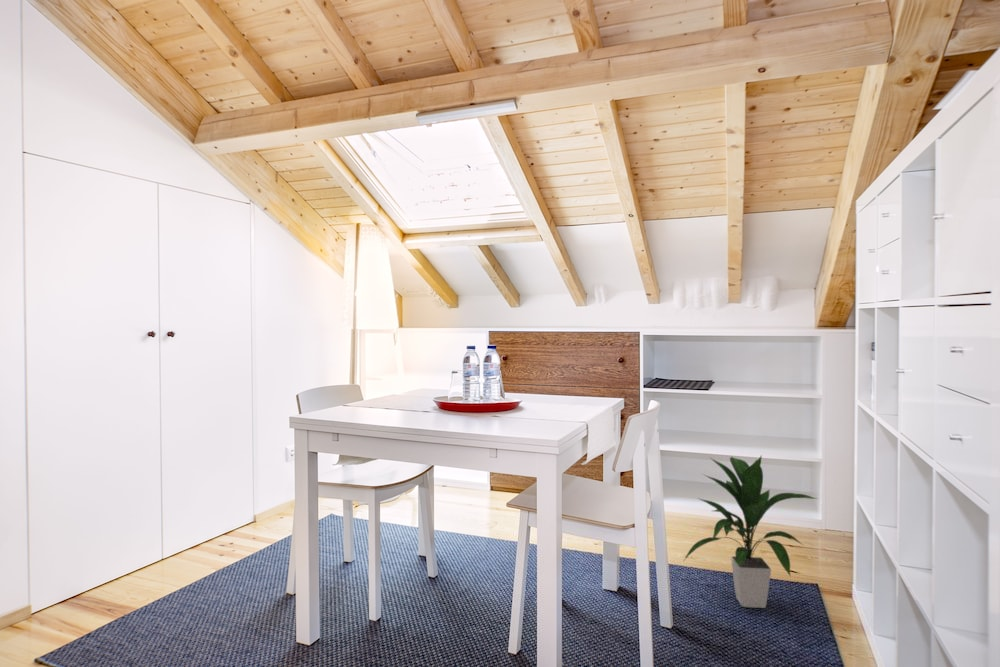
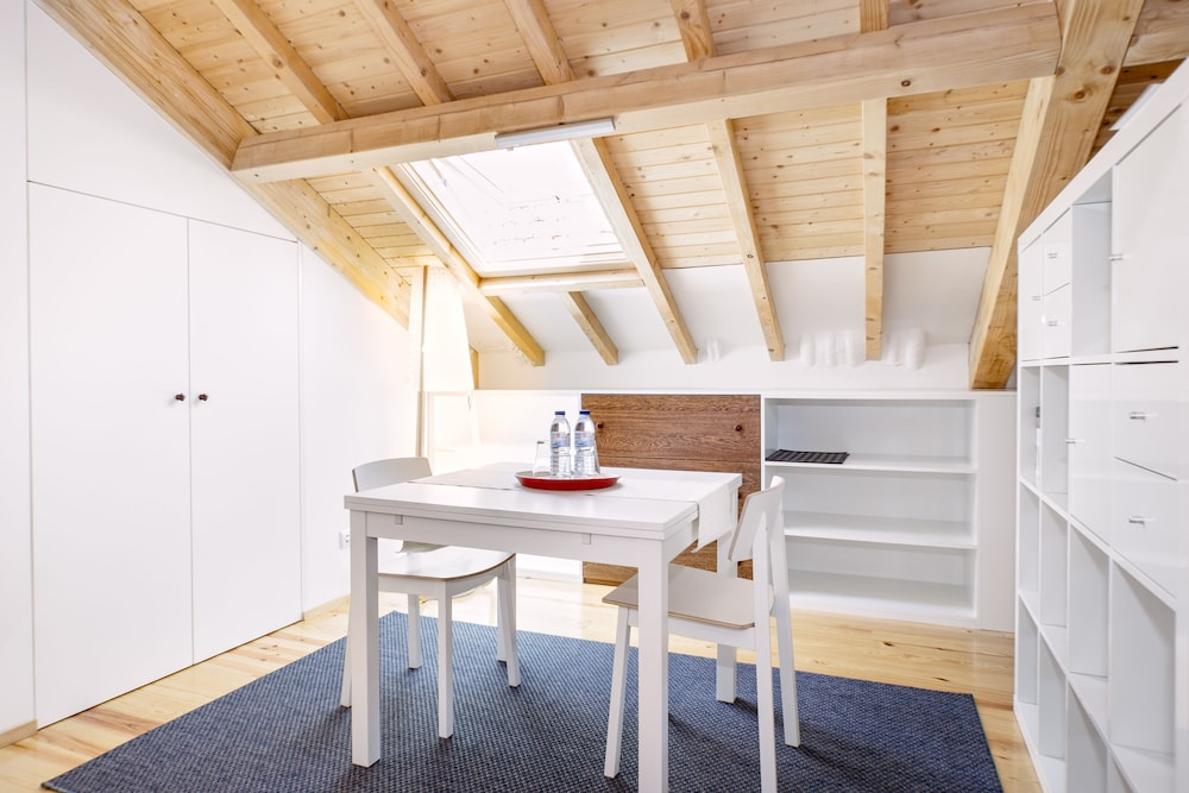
- indoor plant [683,455,819,609]
